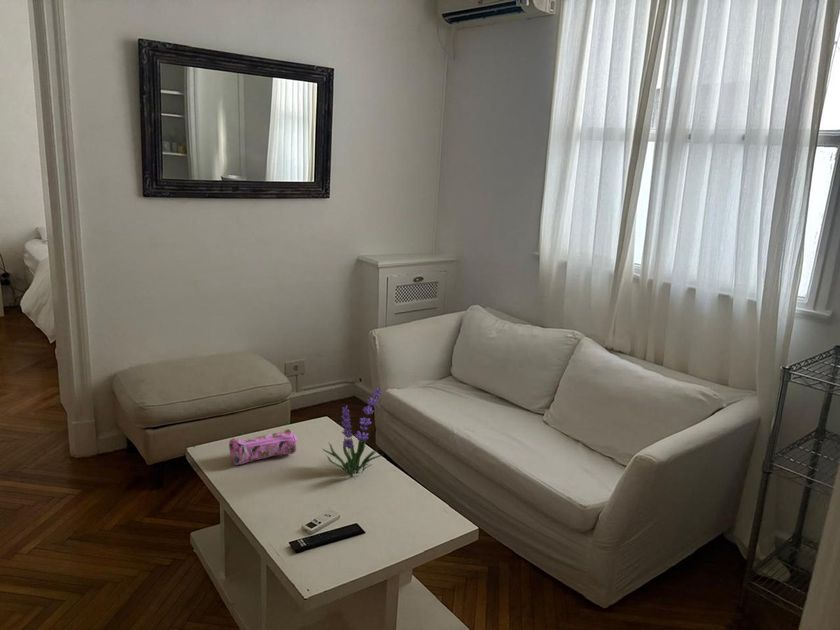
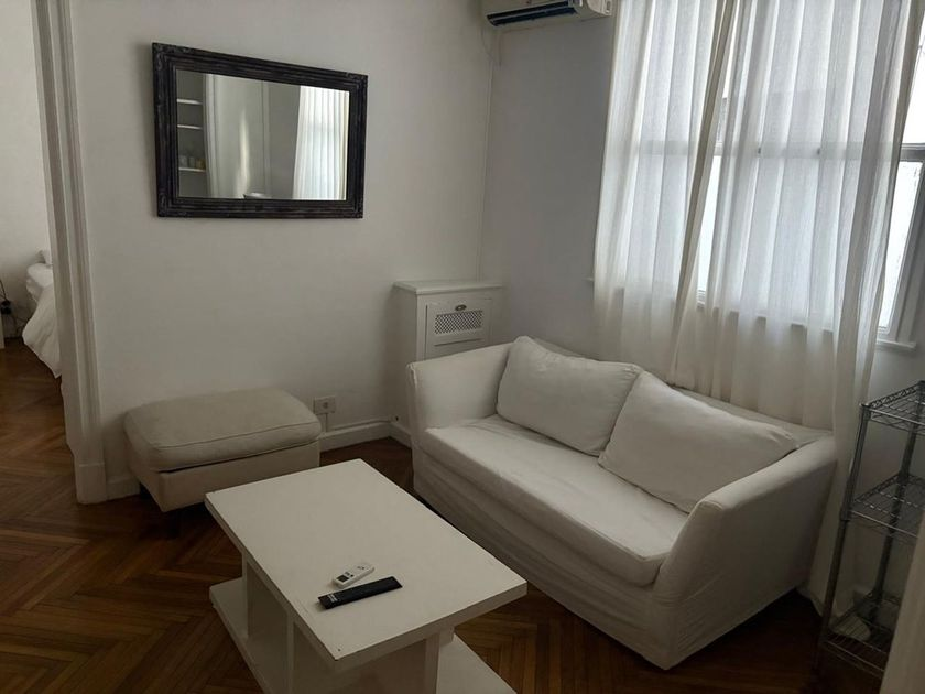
- plant [321,387,385,478]
- pencil case [228,428,299,466]
